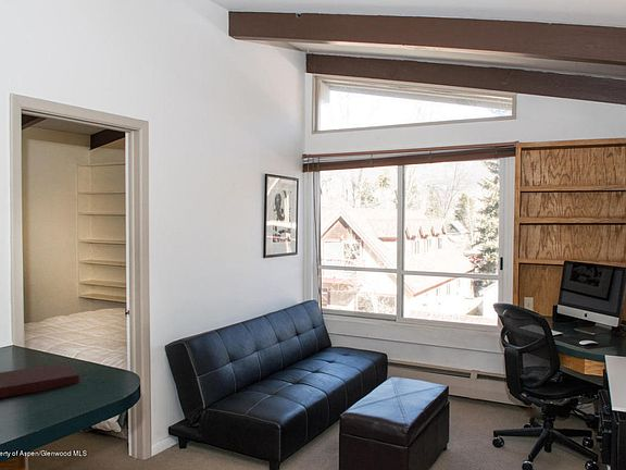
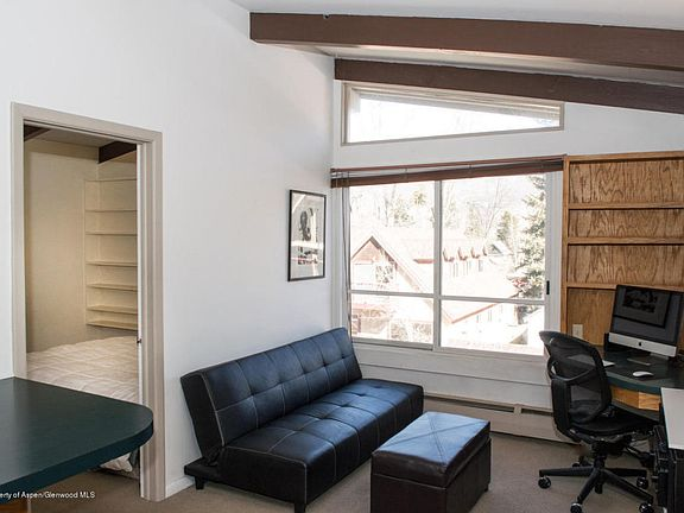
- notebook [0,361,80,399]
